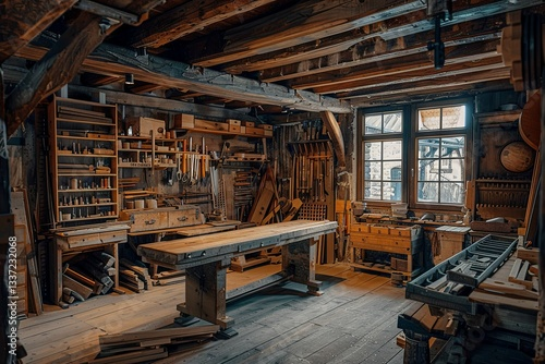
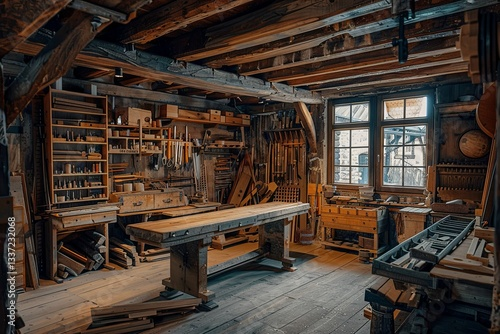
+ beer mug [294,226,314,246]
